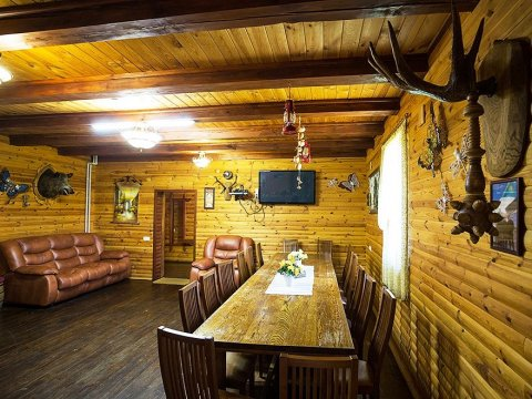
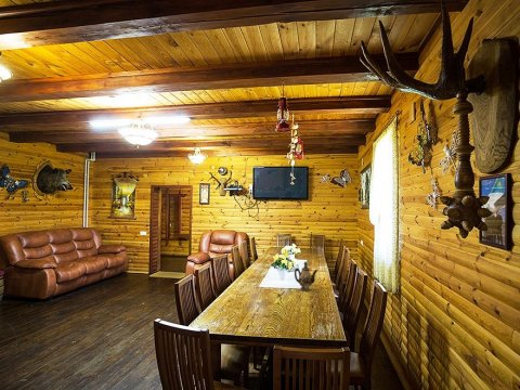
+ teapot [294,261,318,291]
